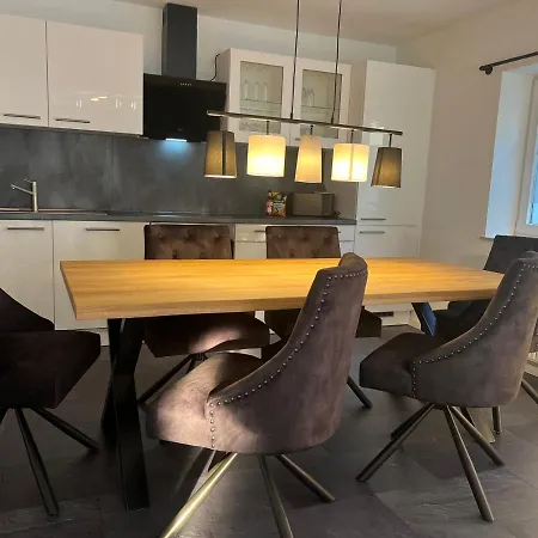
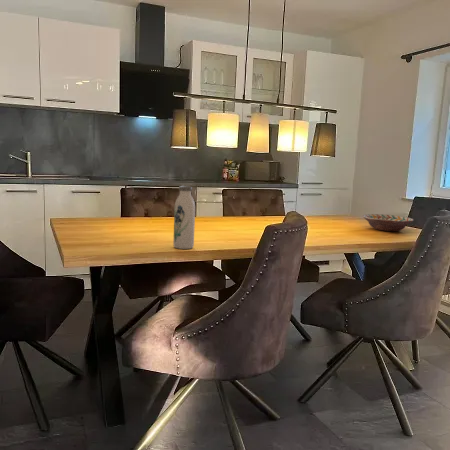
+ decorative bowl [362,213,414,232]
+ water bottle [172,185,196,250]
